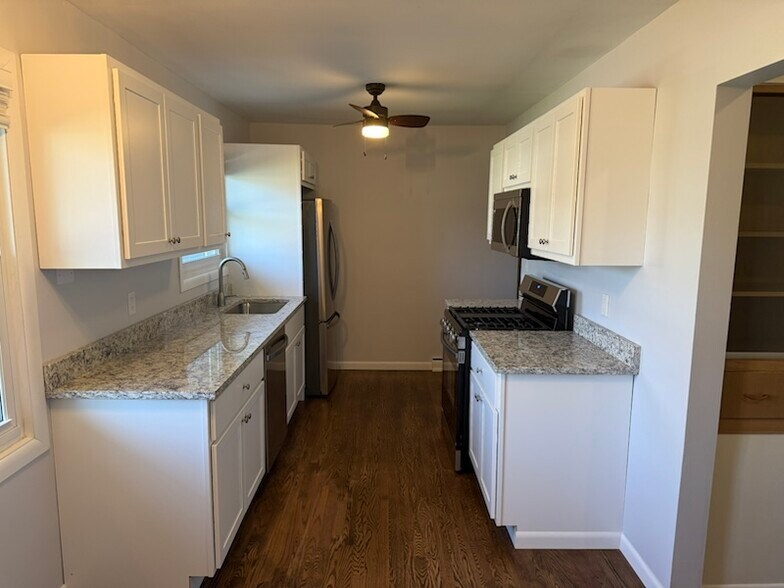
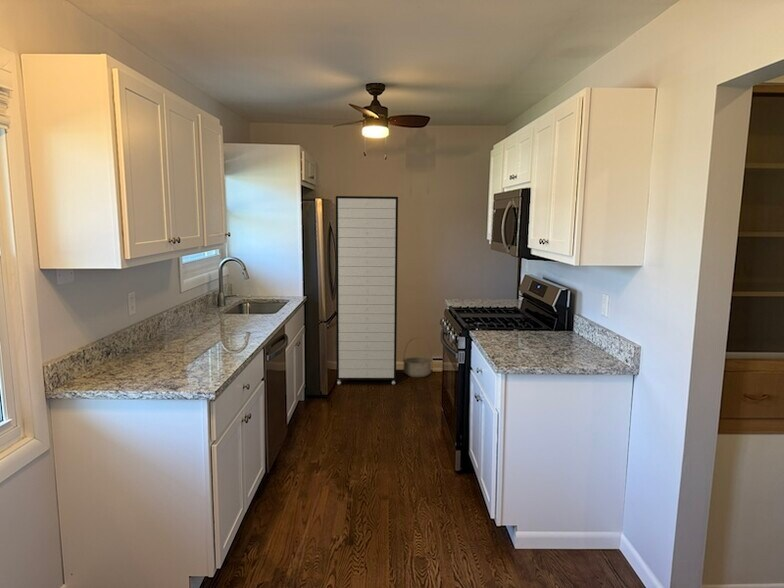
+ storage cabinet [335,195,399,386]
+ basket [402,336,433,378]
